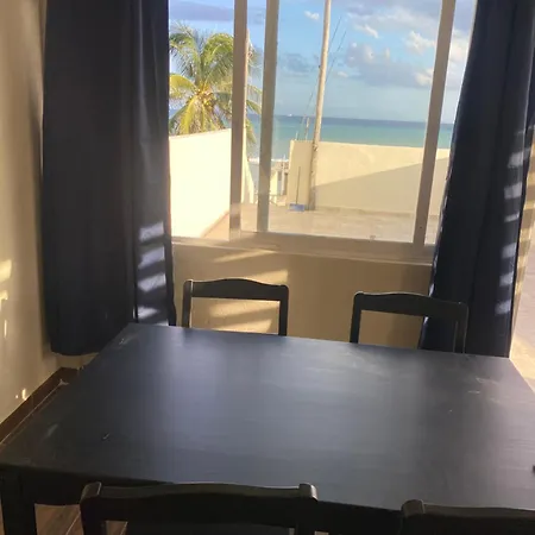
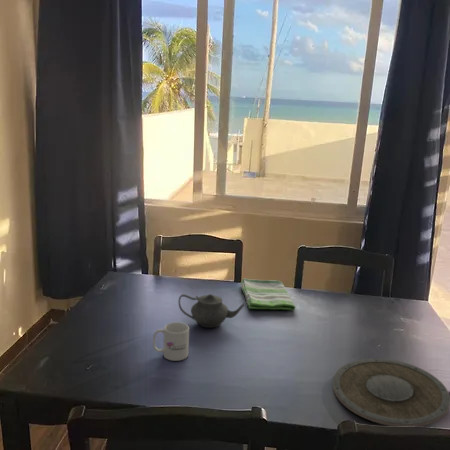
+ teapot [178,293,247,329]
+ mug [152,321,190,362]
+ dish towel [239,277,296,311]
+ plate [332,358,450,428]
